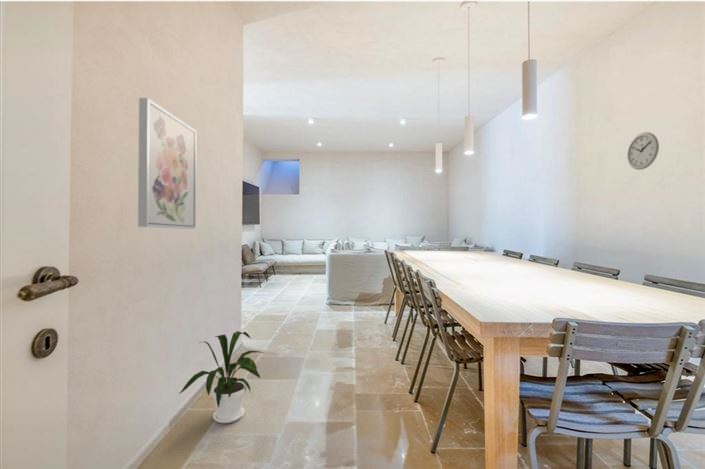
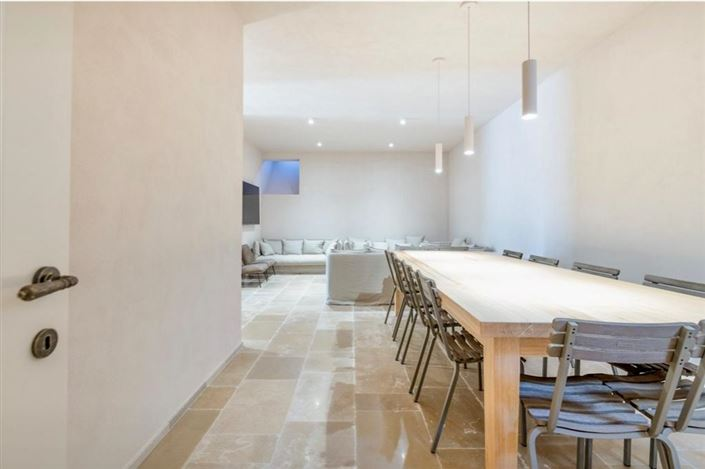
- house plant [178,330,265,424]
- wall art [137,97,197,230]
- wall clock [626,131,660,171]
